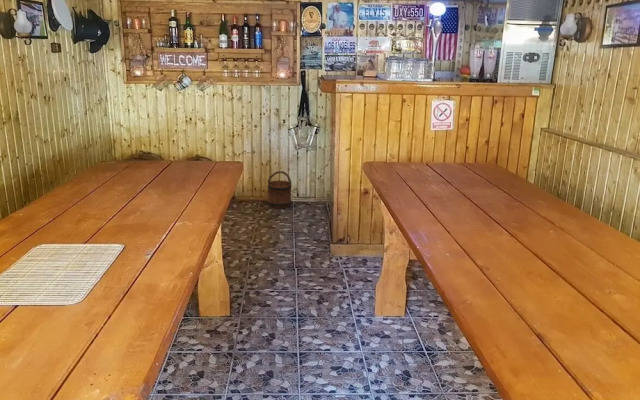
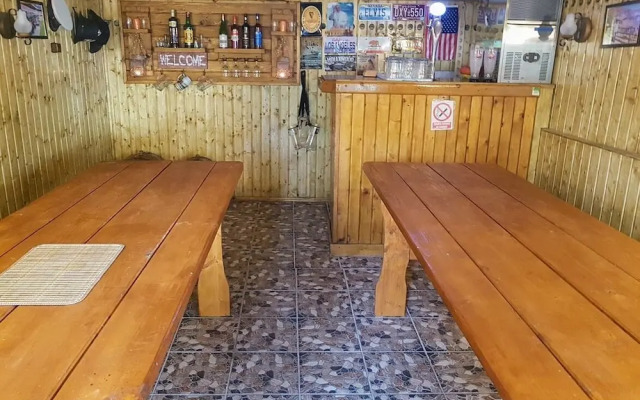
- bucket [267,170,292,209]
